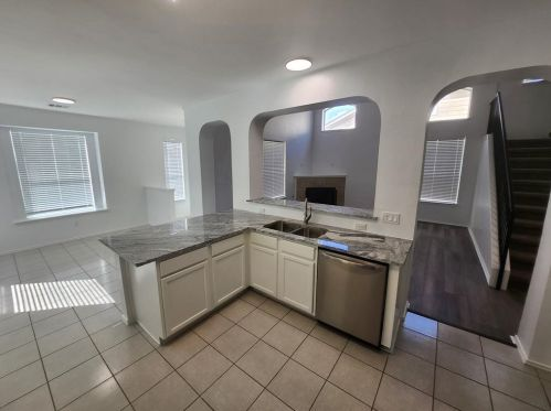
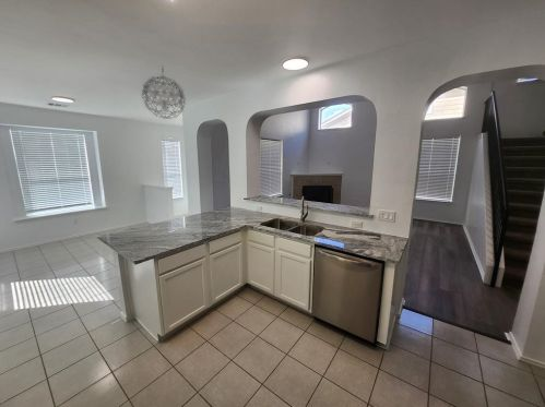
+ pendant light [141,64,187,120]
